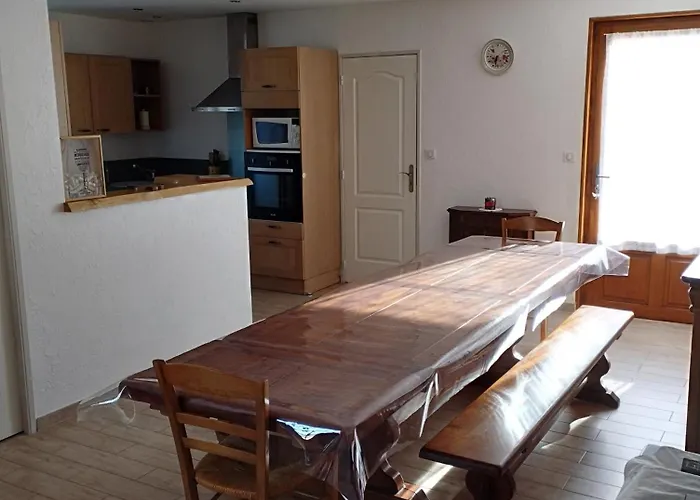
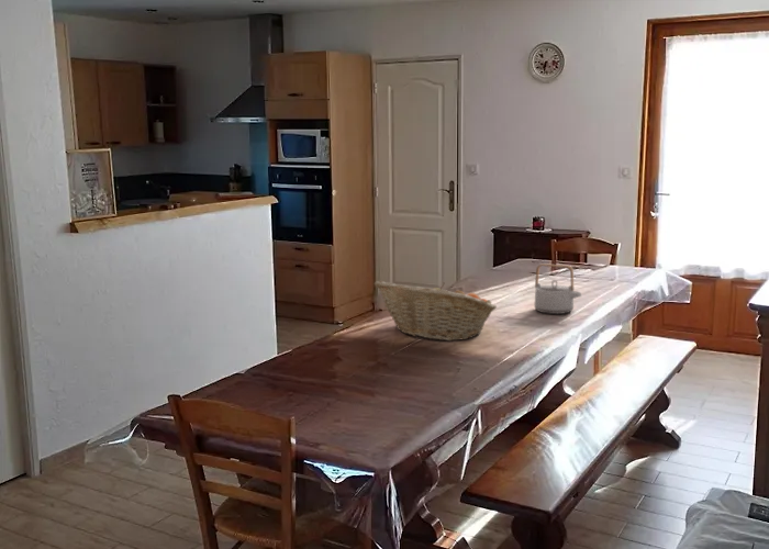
+ fruit basket [374,280,498,341]
+ teapot [533,262,582,315]
